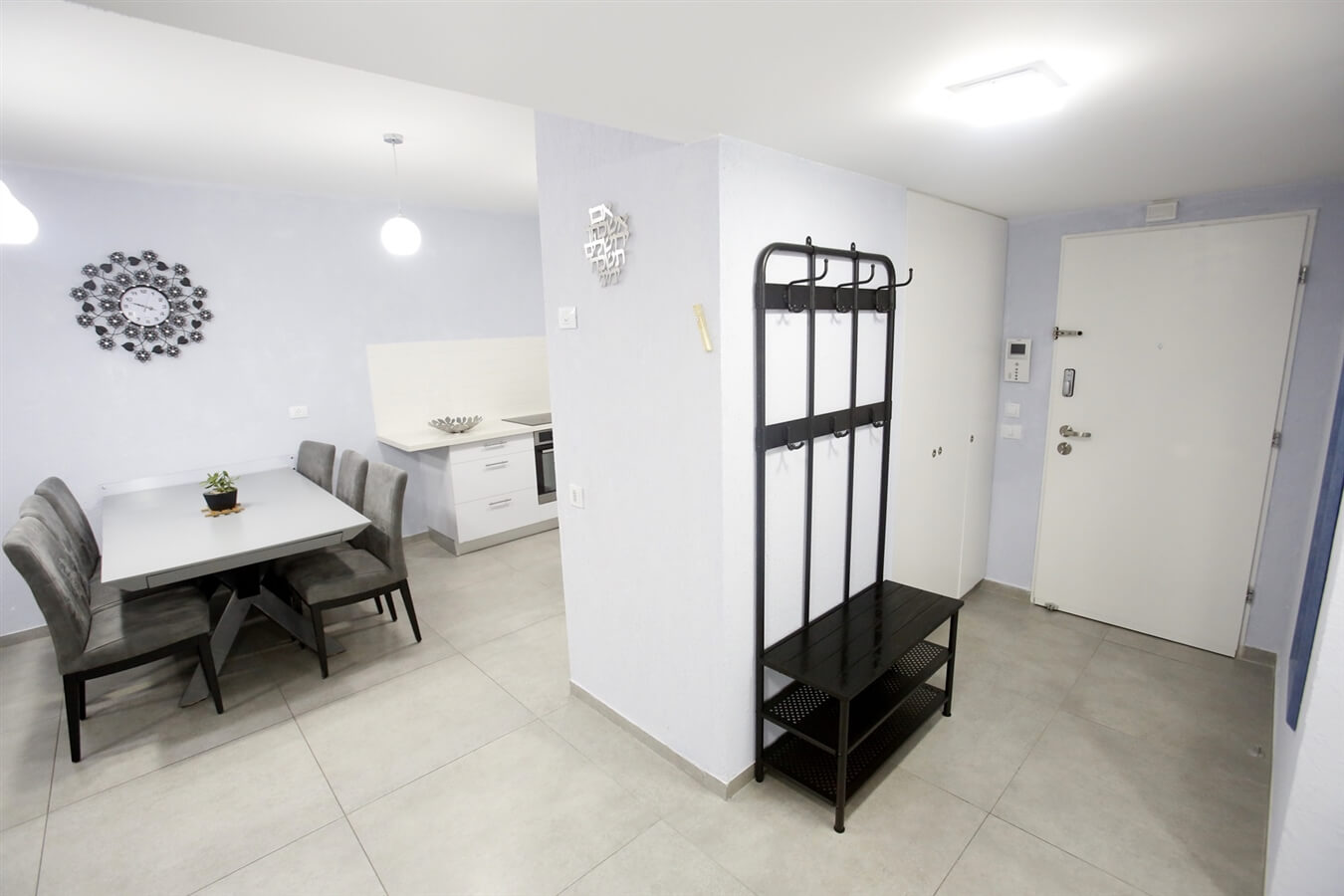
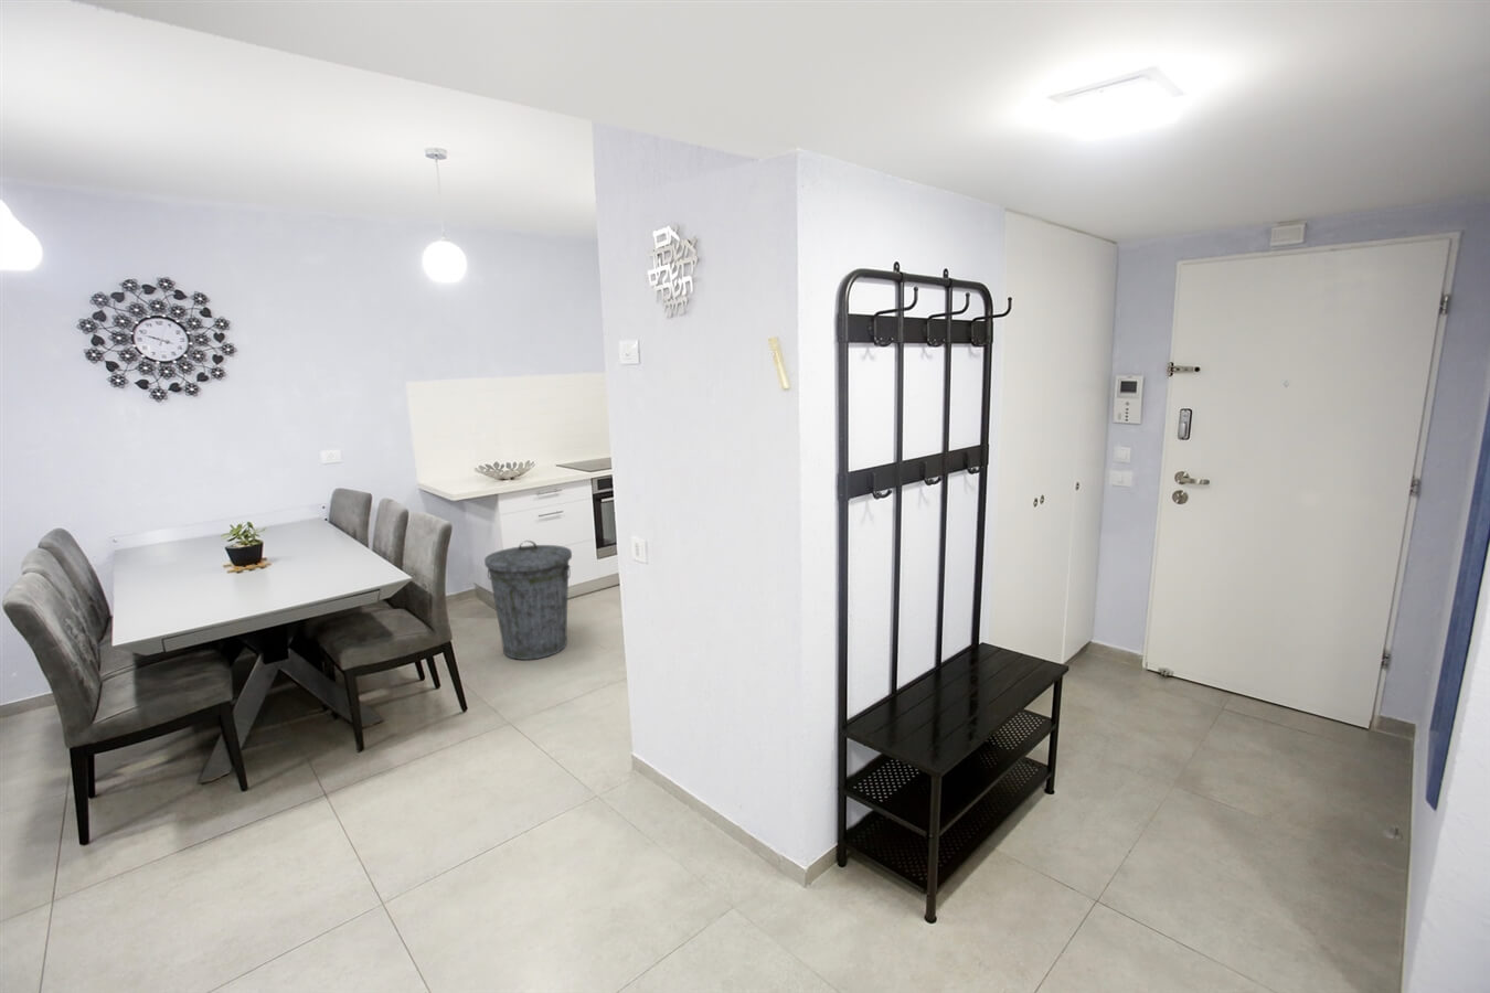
+ trash can [483,540,573,661]
